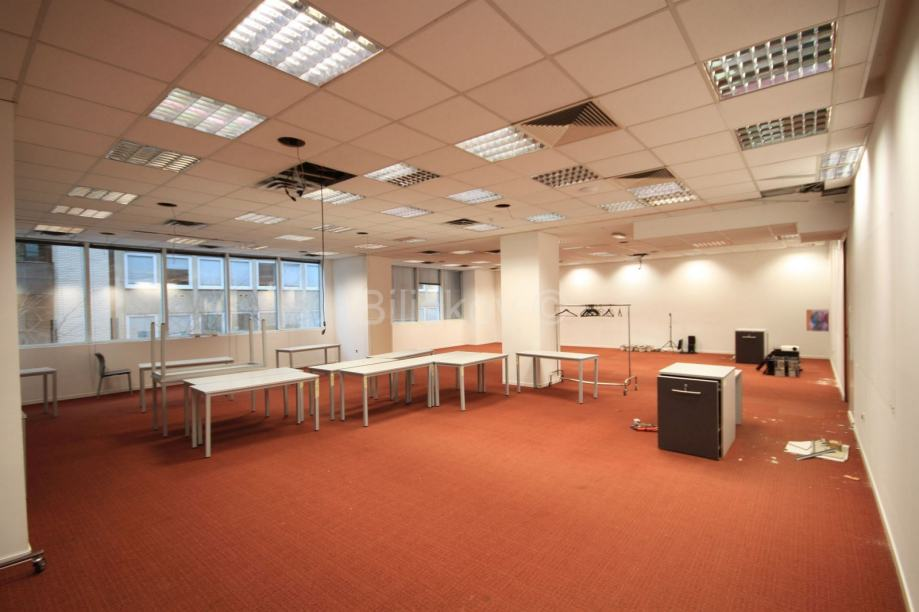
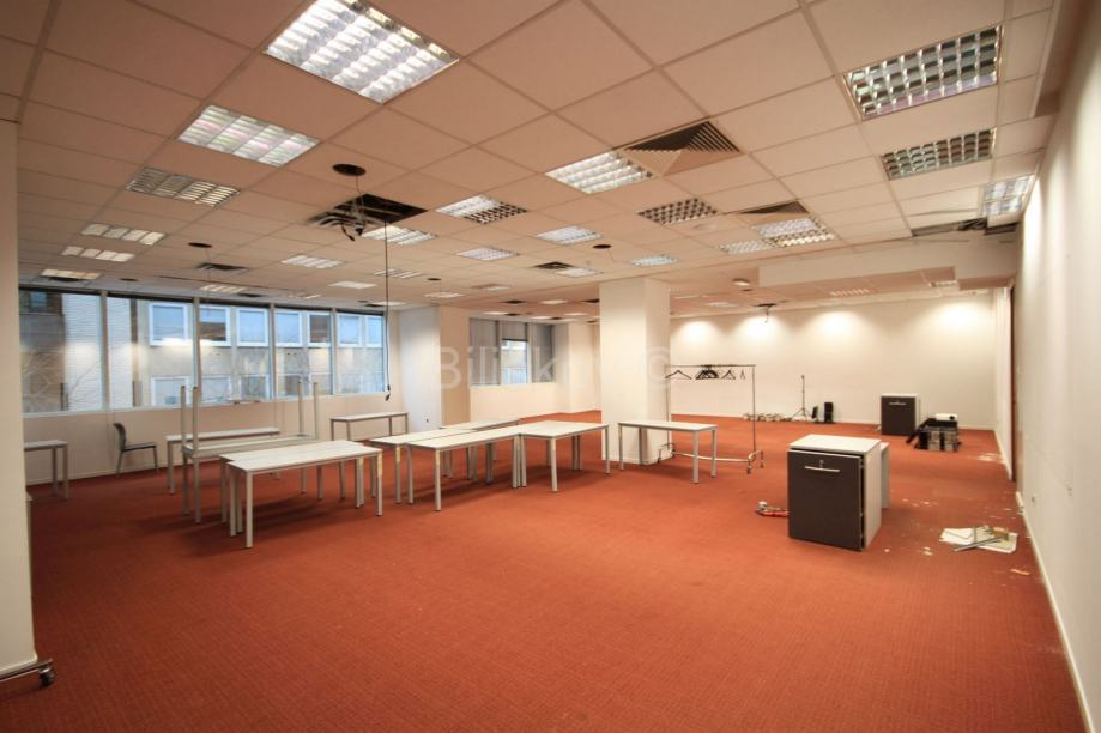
- wall art [805,308,830,333]
